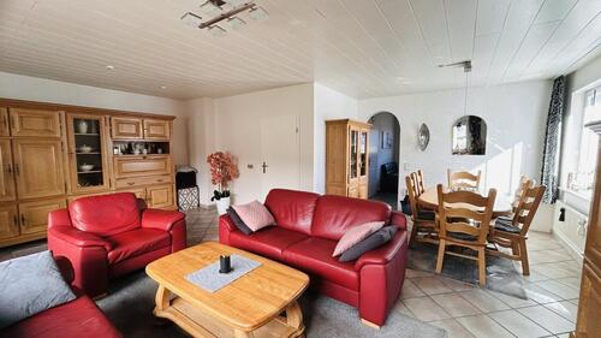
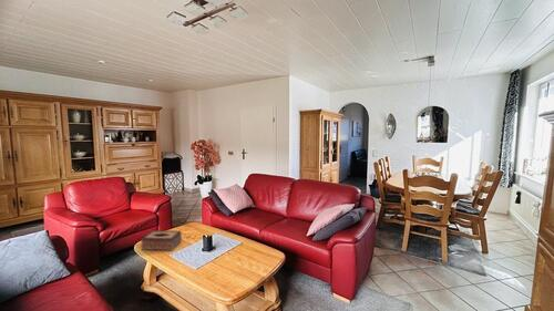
+ tissue box [140,229,183,252]
